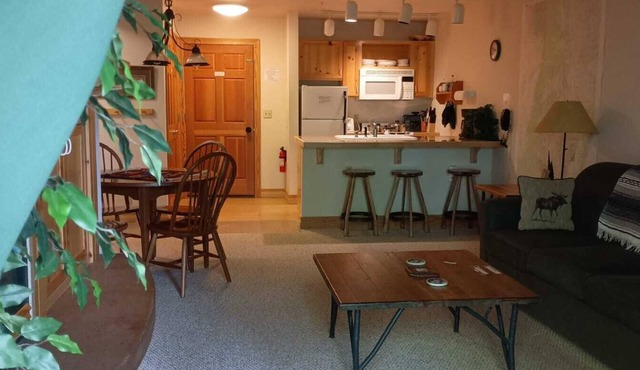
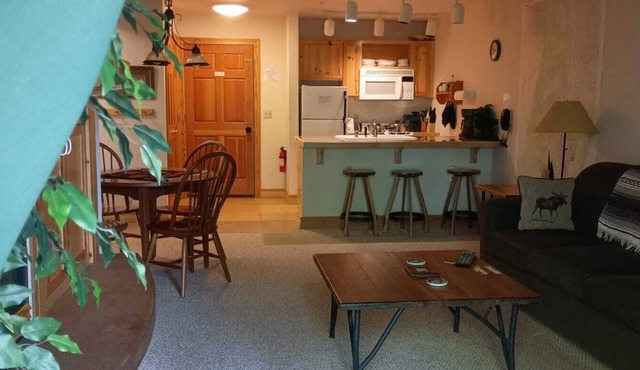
+ remote control [454,249,476,268]
